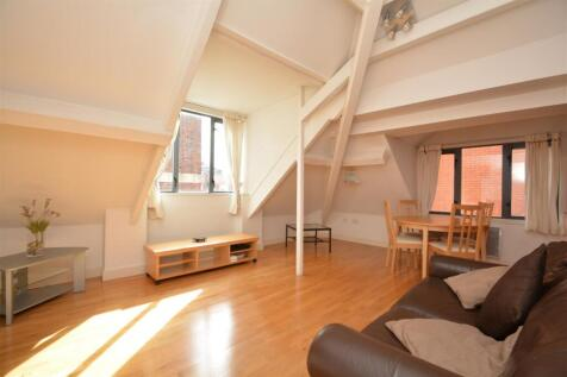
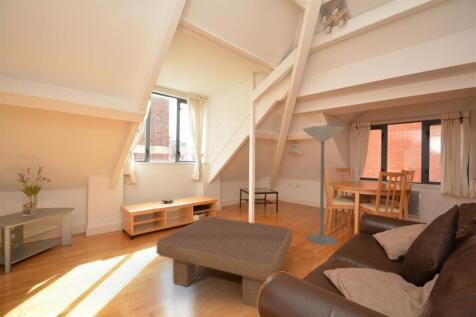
+ coffee table [155,216,293,308]
+ floor lamp [302,124,346,246]
